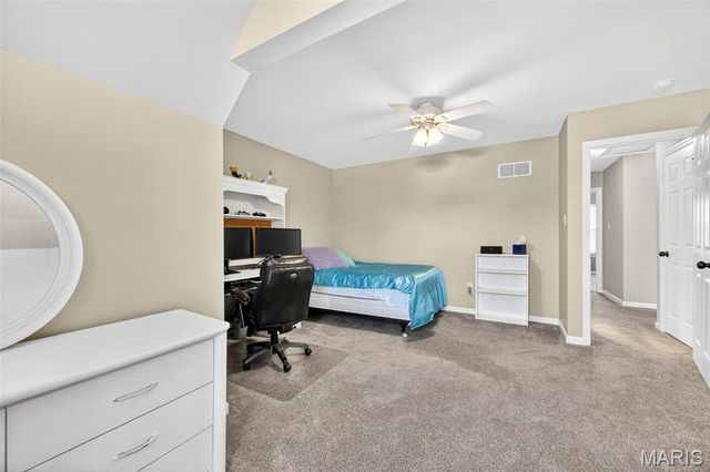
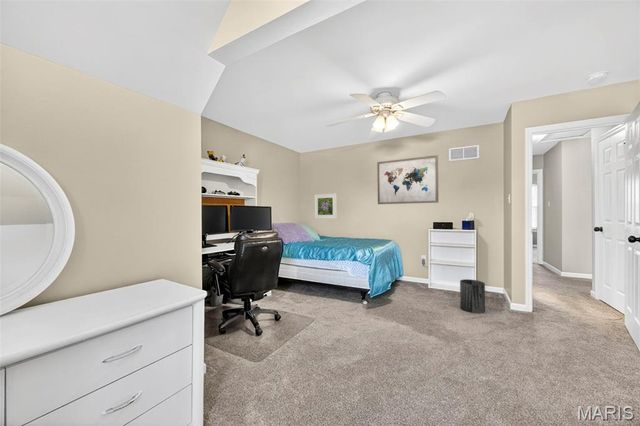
+ wall art [376,154,439,205]
+ trash can [459,278,486,315]
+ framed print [313,192,338,220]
